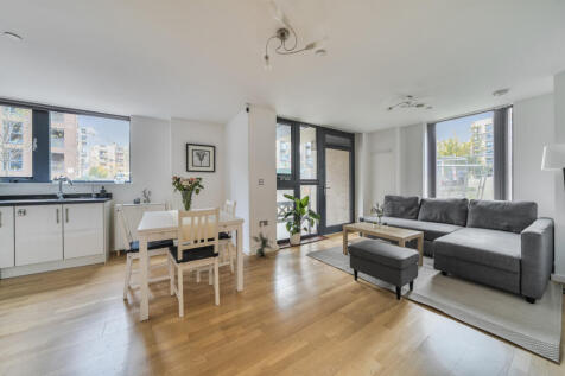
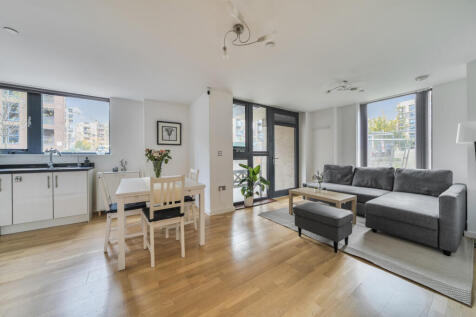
- potted plant [250,231,274,259]
